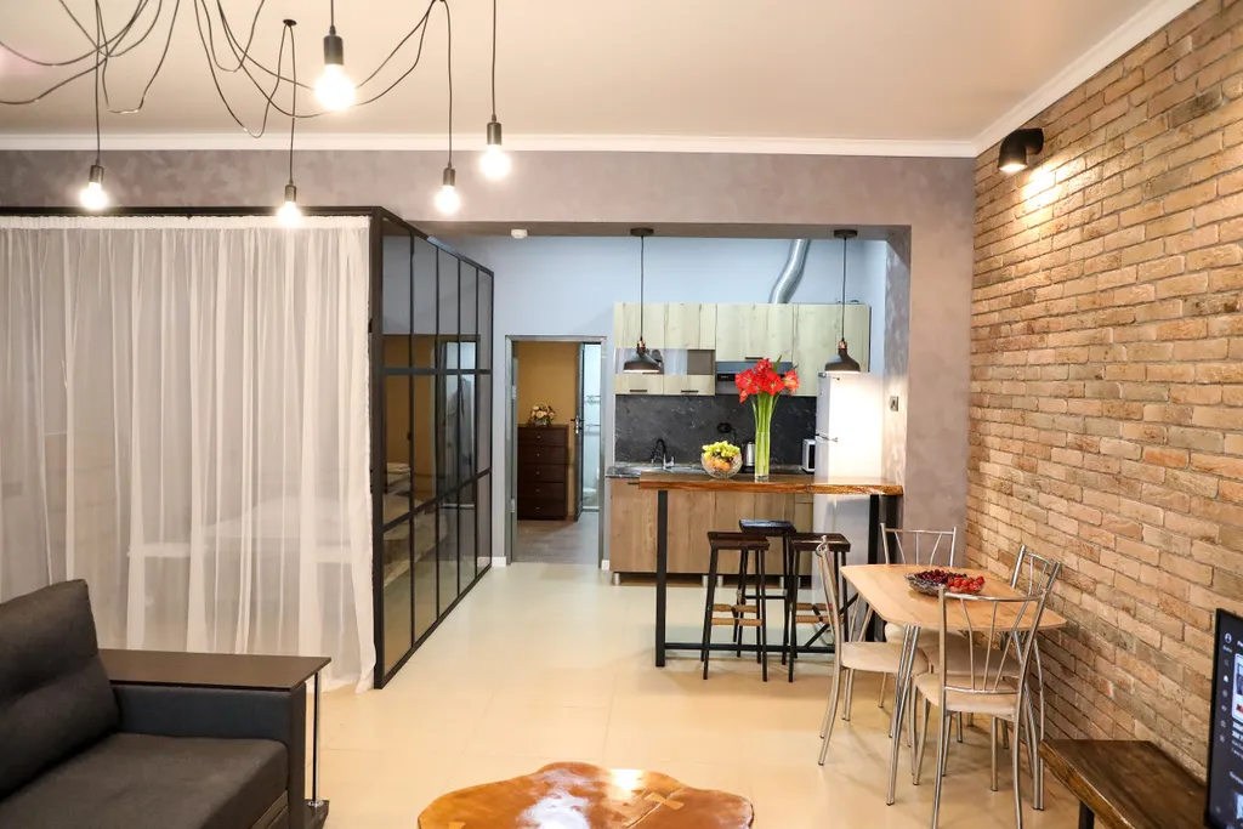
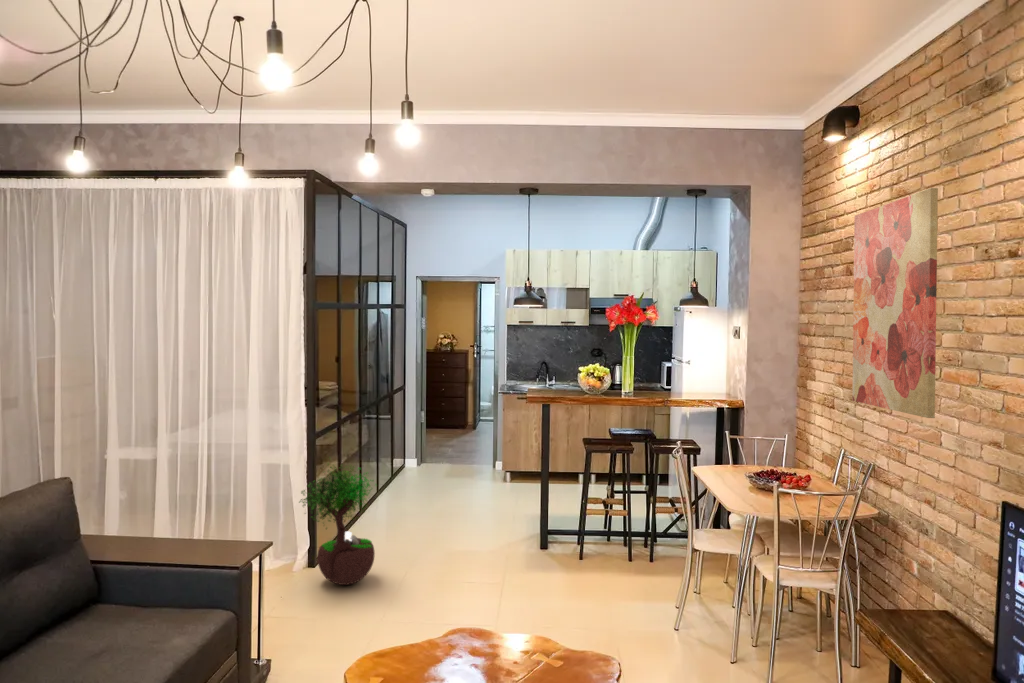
+ wall art [851,187,939,419]
+ potted tree [298,456,378,586]
